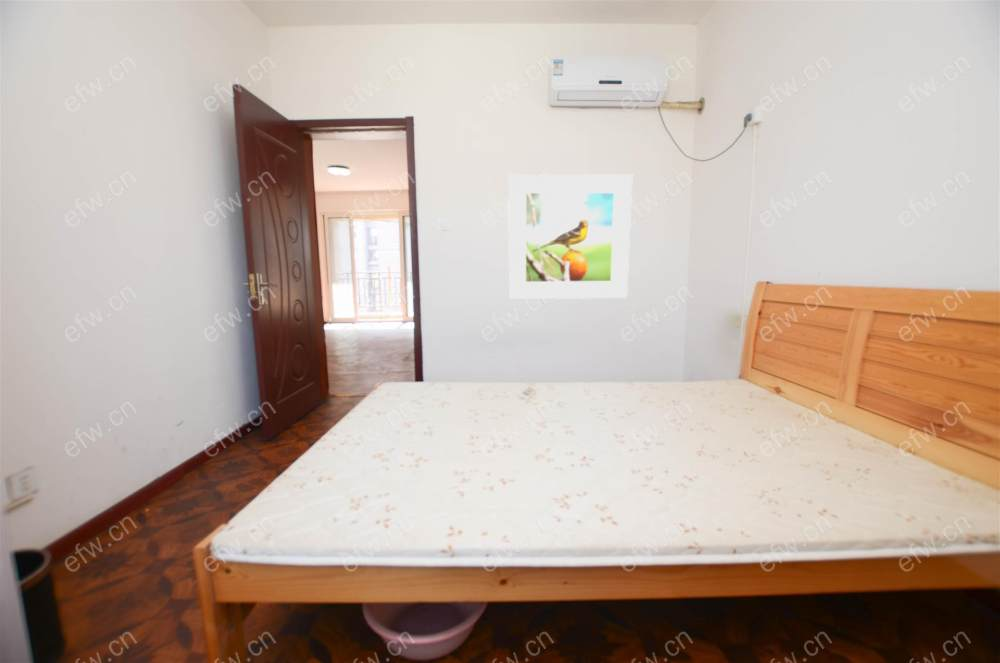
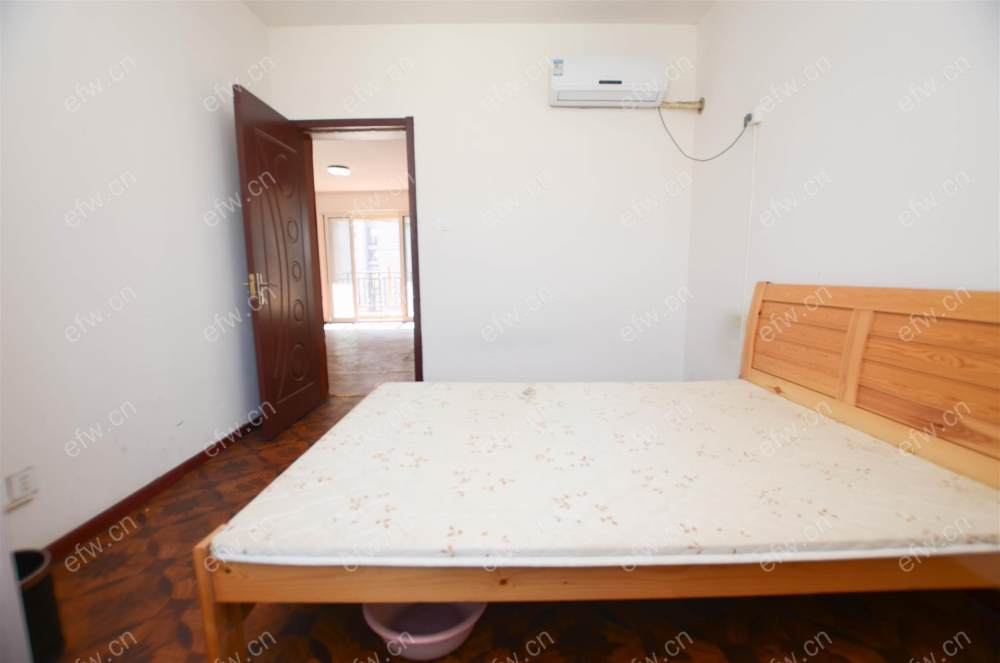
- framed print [507,173,633,300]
